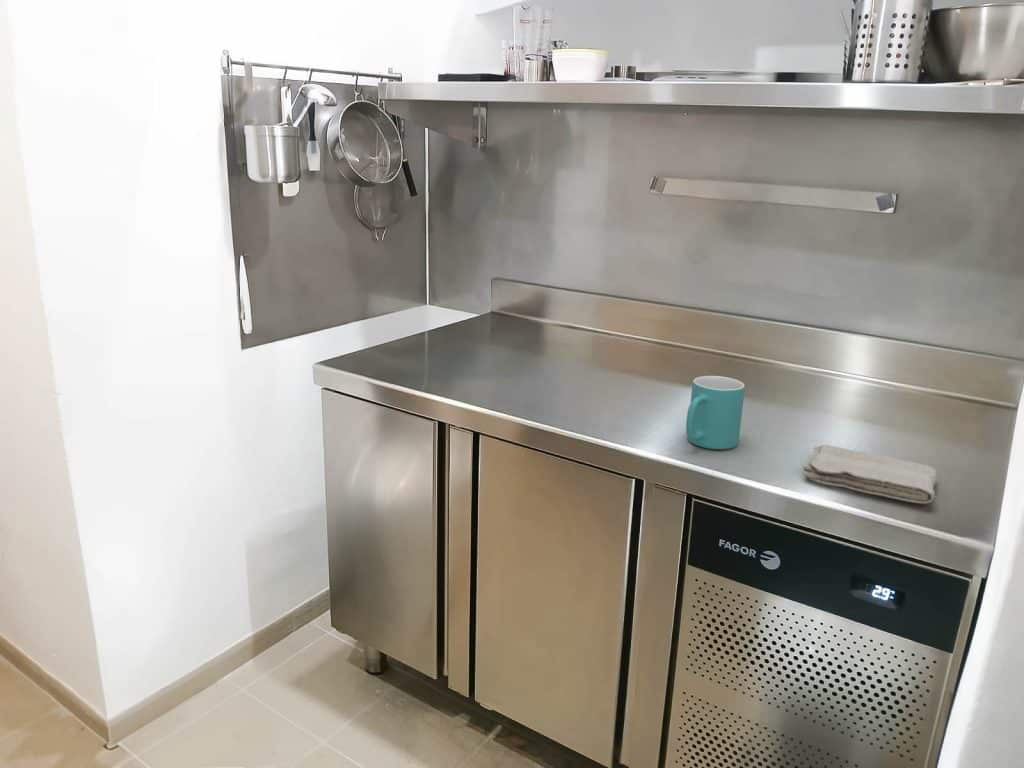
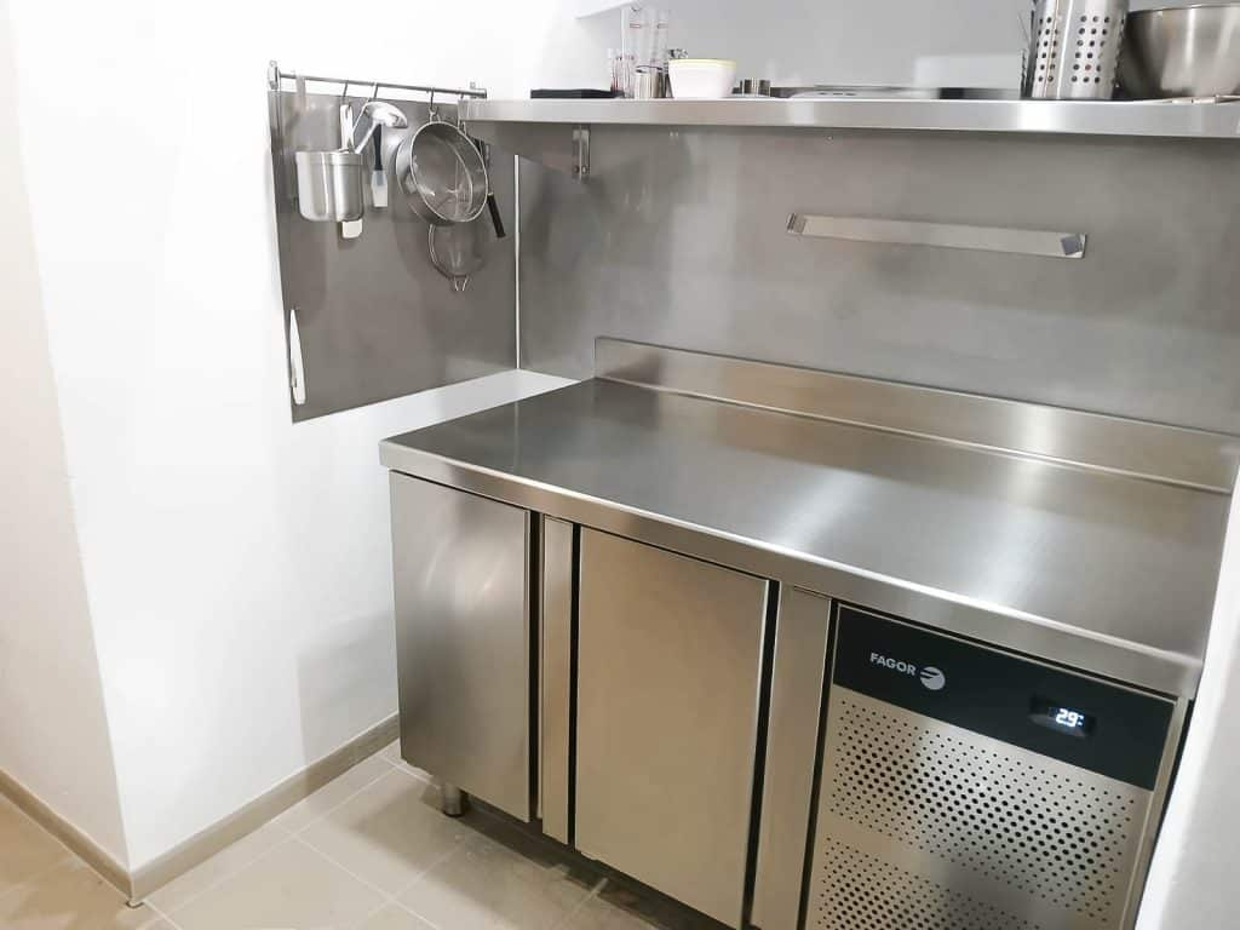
- mug [685,375,746,450]
- washcloth [802,444,938,505]
